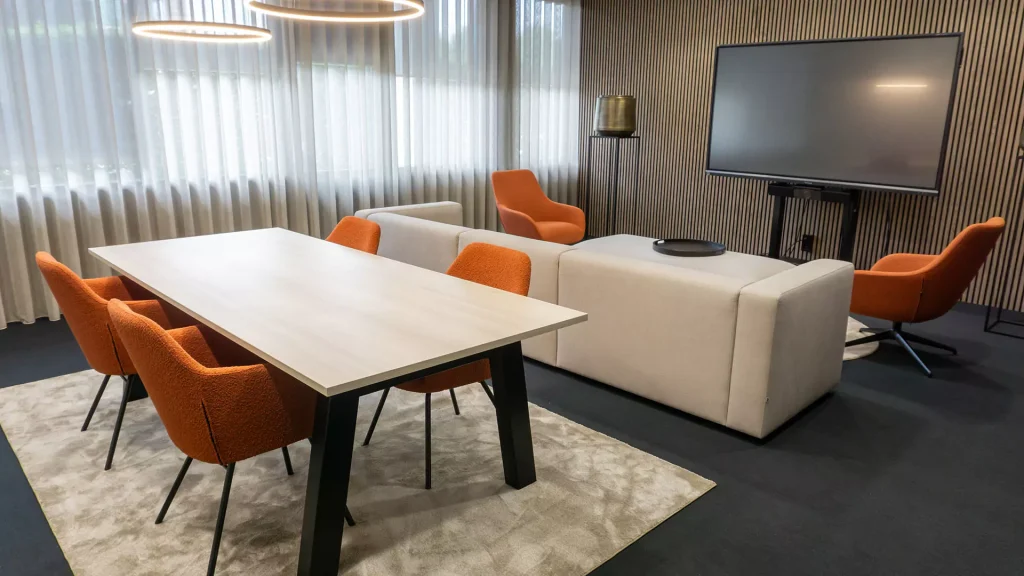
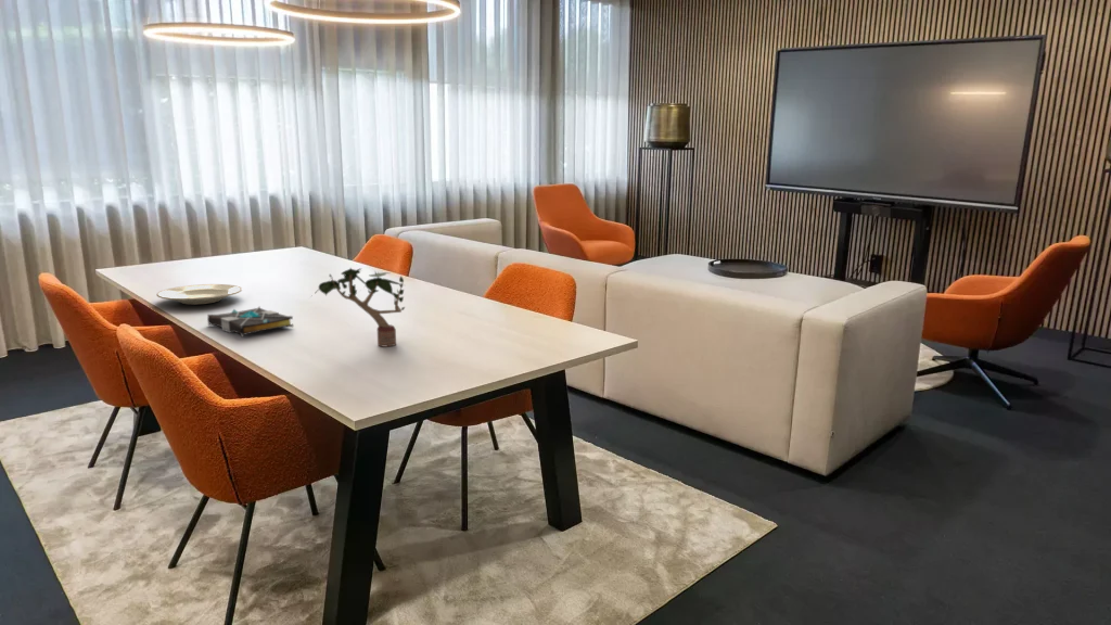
+ plate [155,283,243,305]
+ potted plant [308,267,406,347]
+ book [206,306,294,337]
